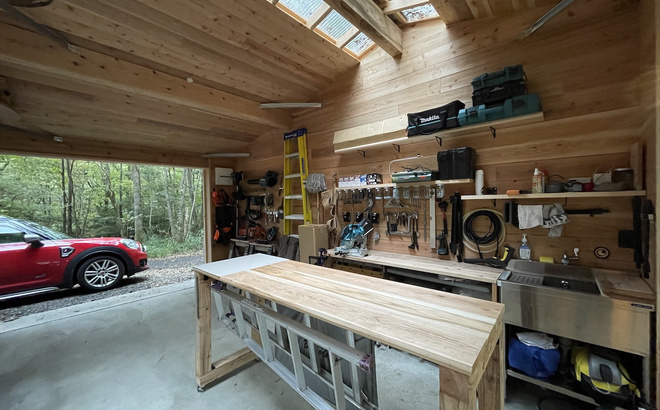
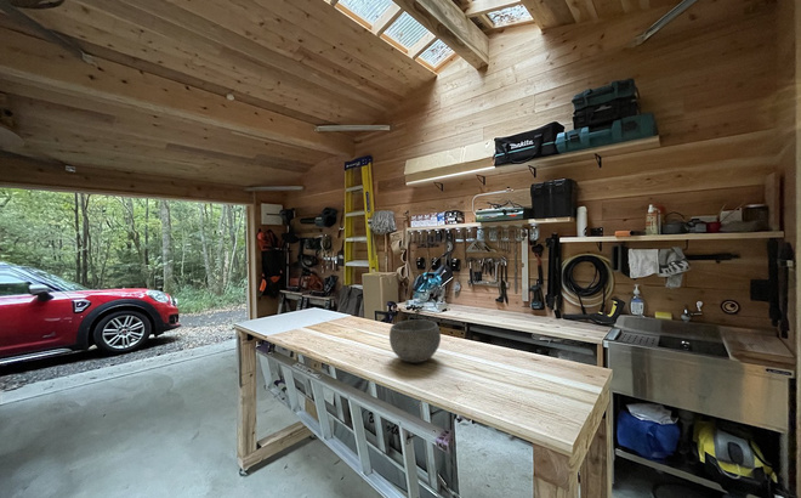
+ bowl [388,318,442,363]
